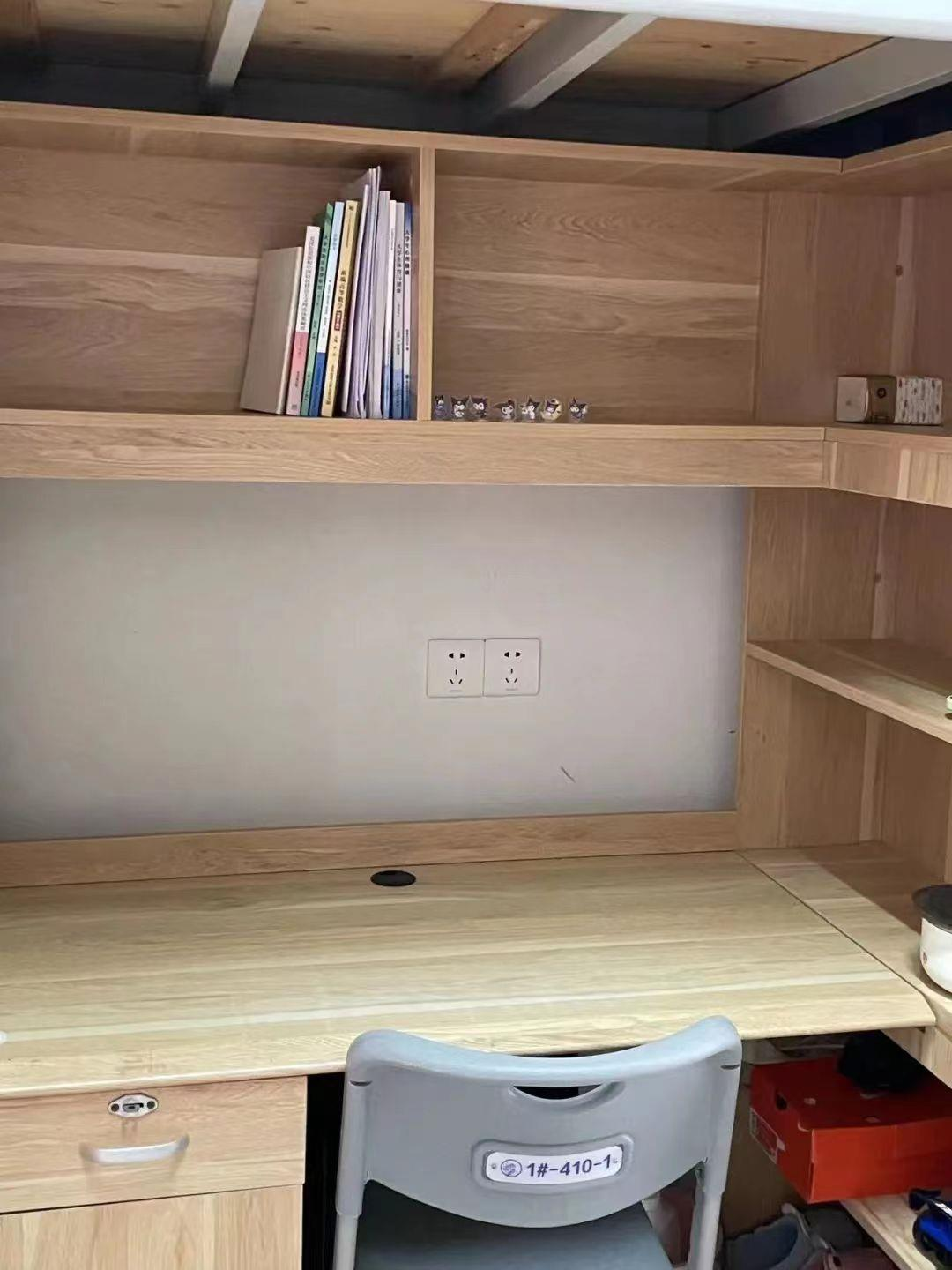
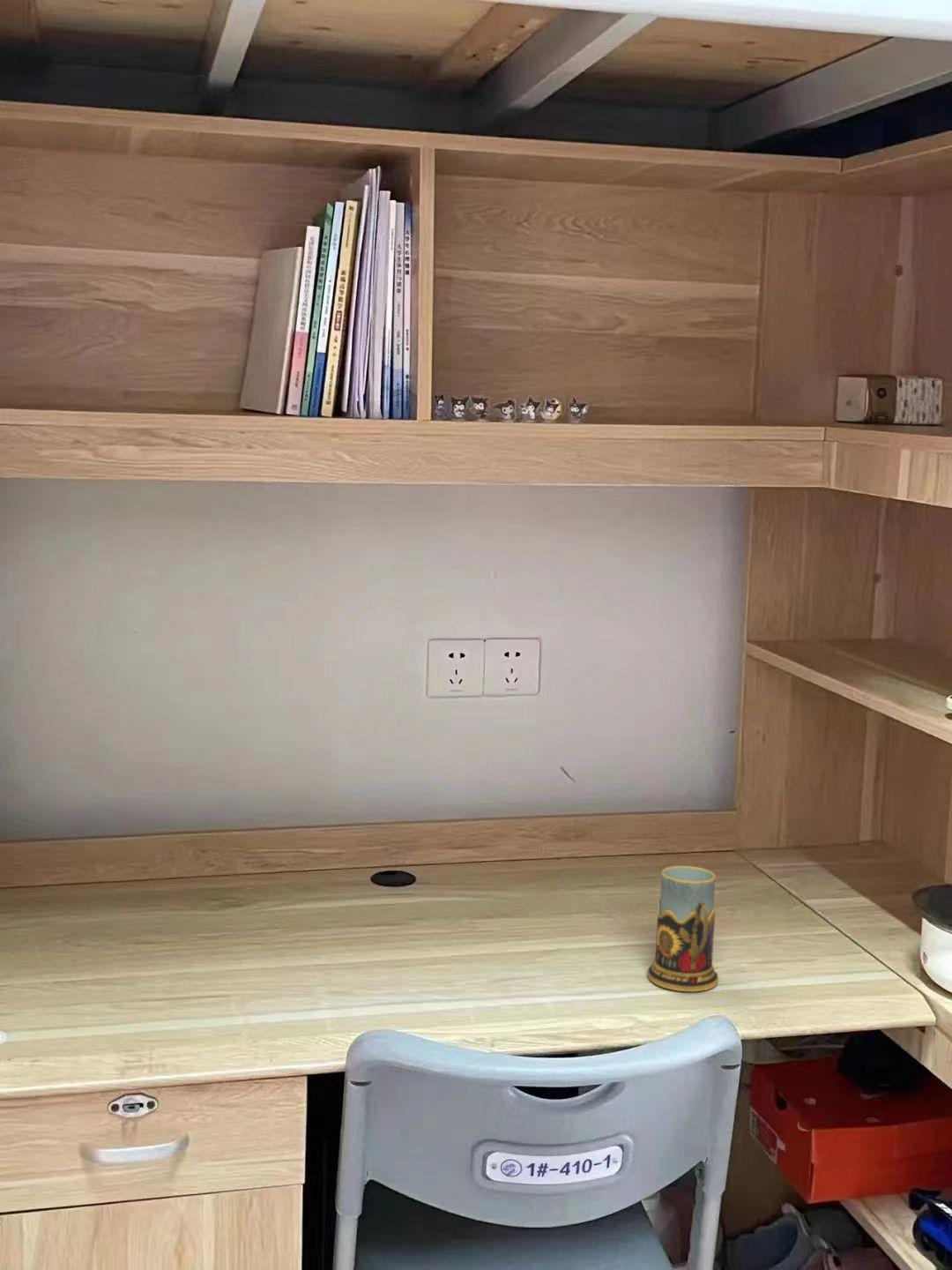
+ mug [647,865,719,992]
